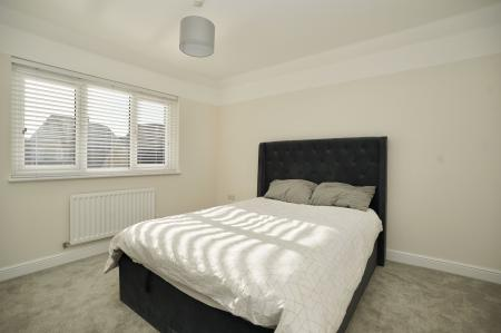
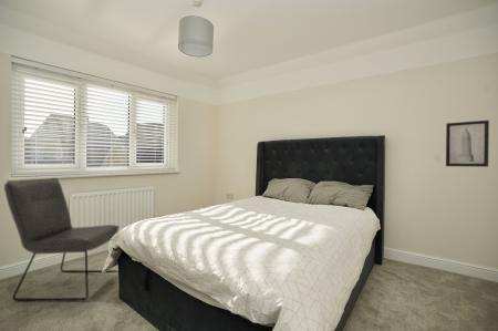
+ wall art [445,120,490,168]
+ chair [3,177,121,302]
